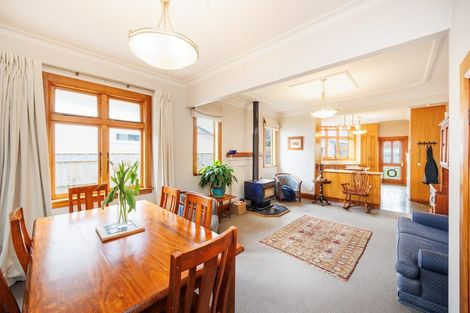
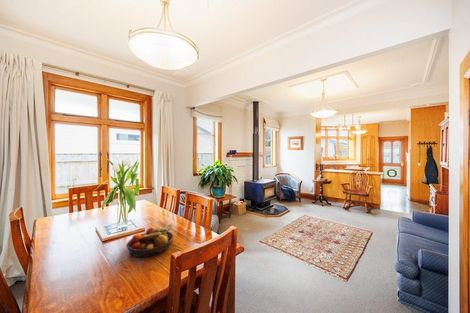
+ fruit bowl [125,222,175,258]
